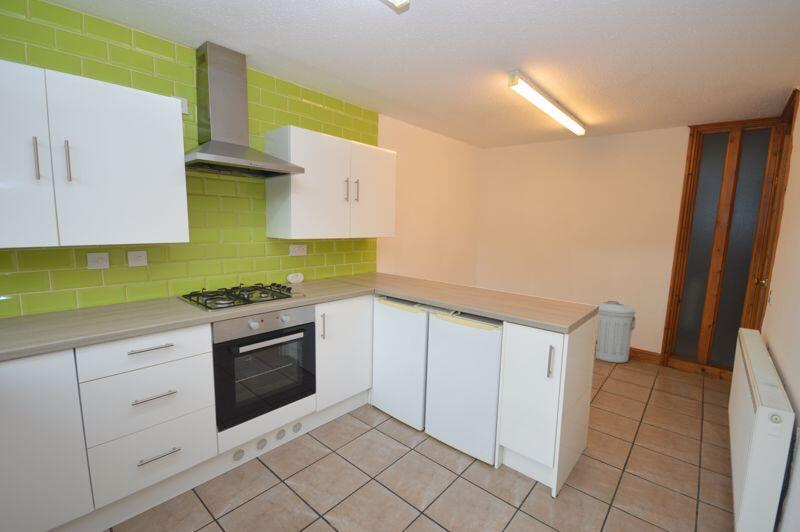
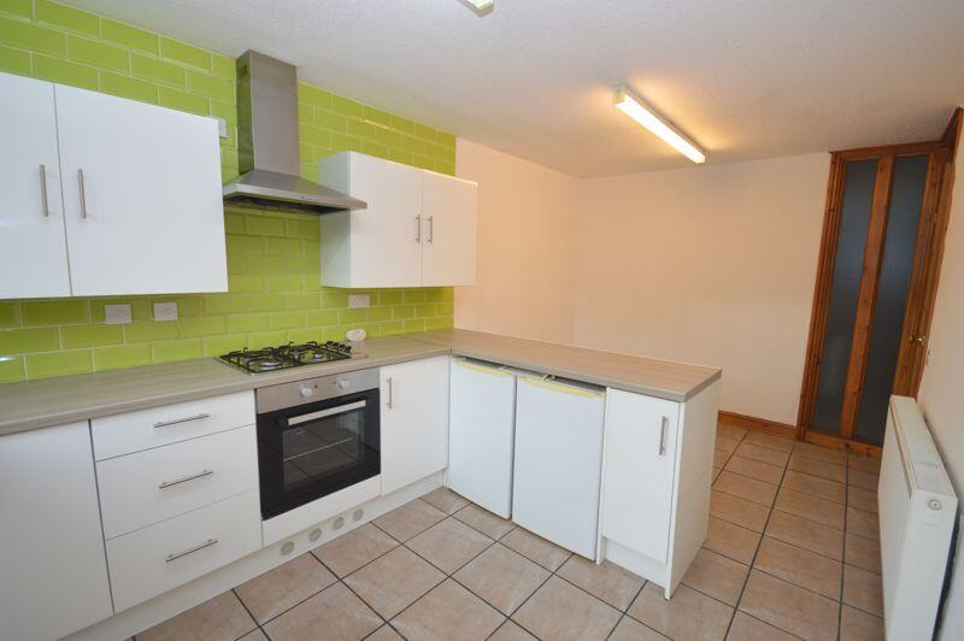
- trash can [593,300,637,363]
